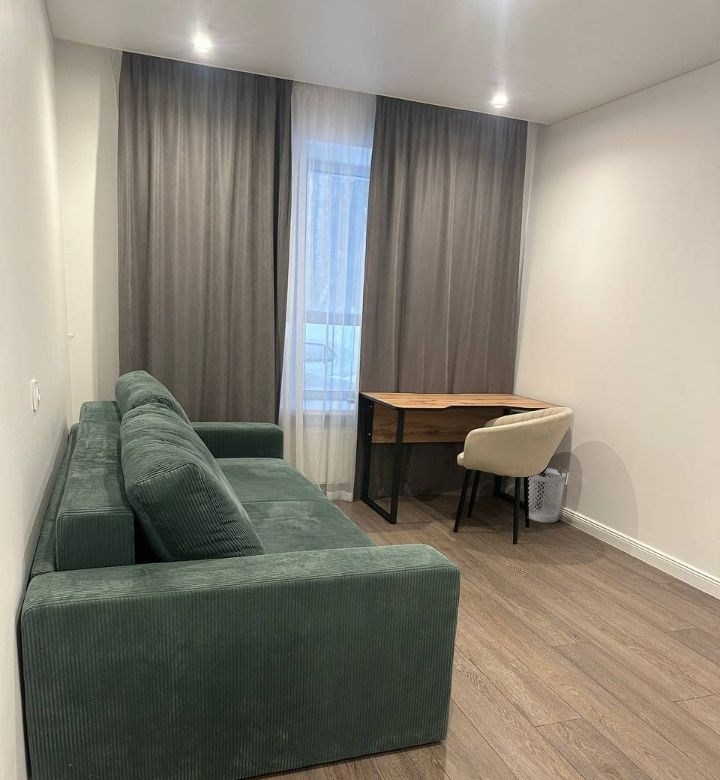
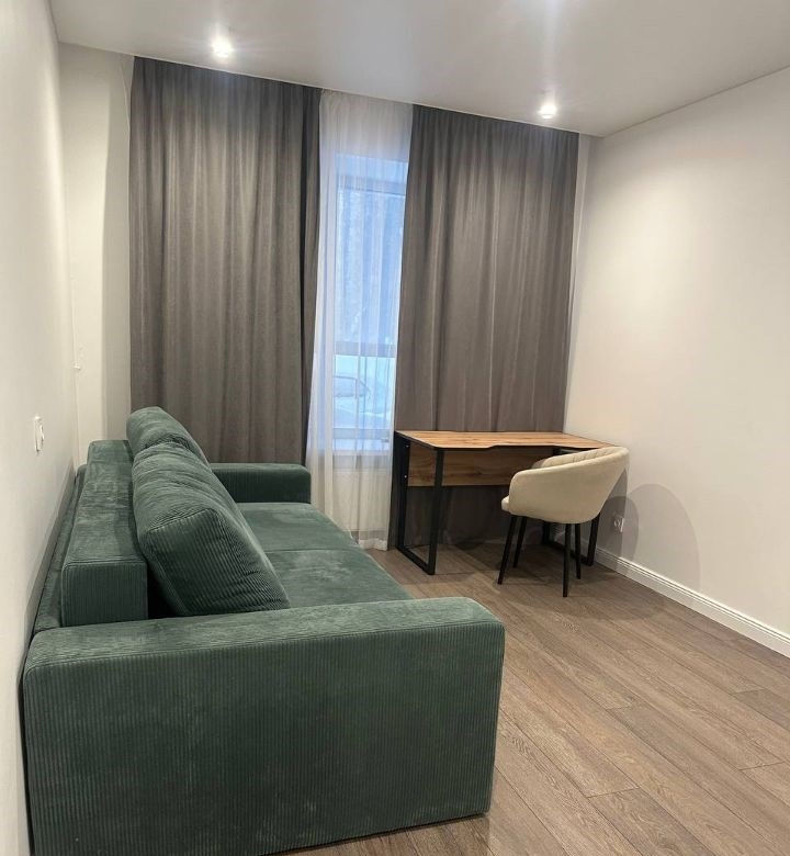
- wastebasket [528,467,567,524]
